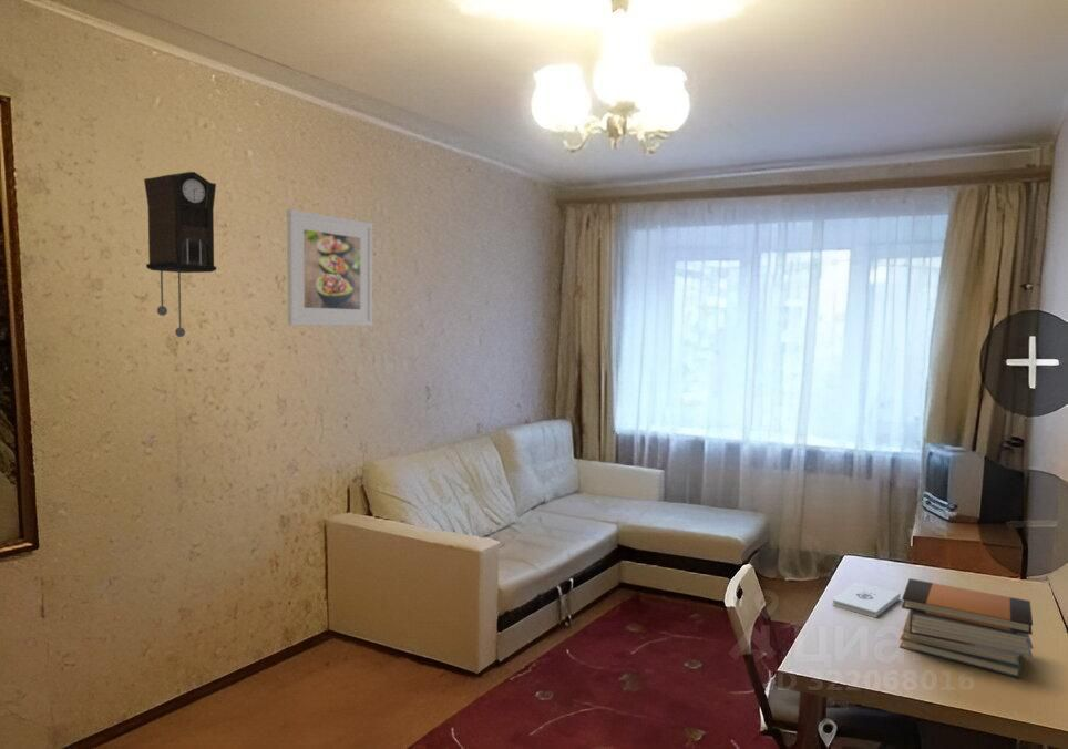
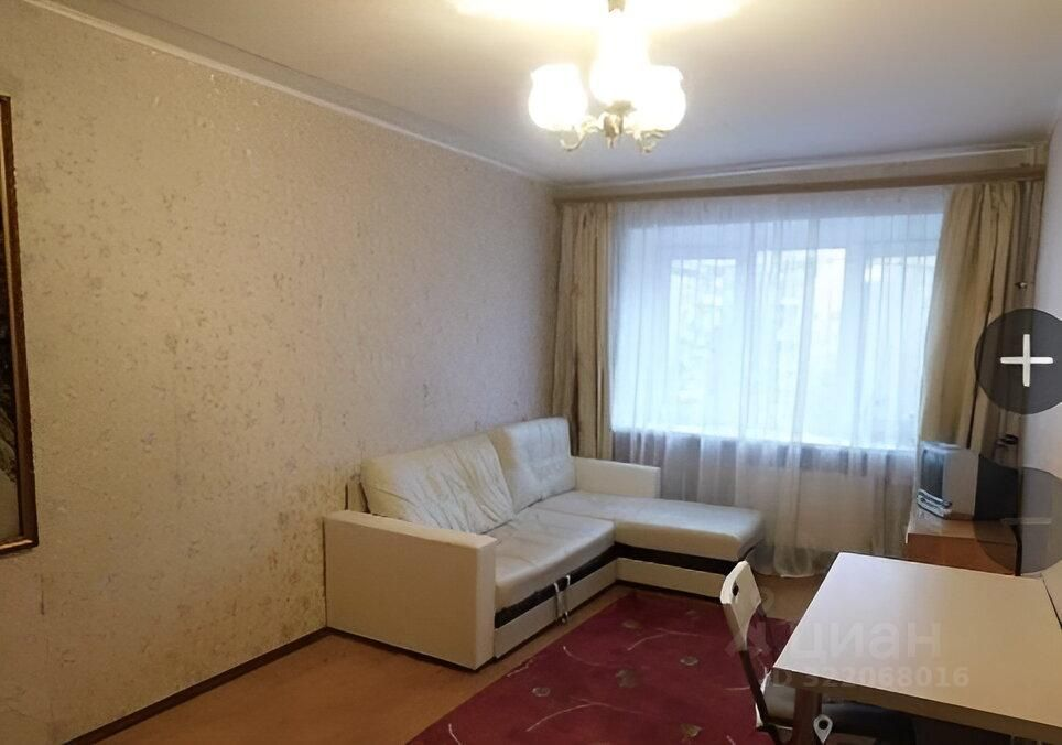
- notepad [831,582,902,618]
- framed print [286,208,374,327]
- pendulum clock [143,171,217,338]
- book stack [898,577,1035,679]
